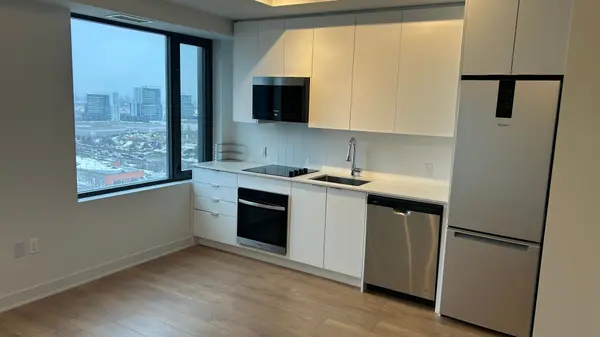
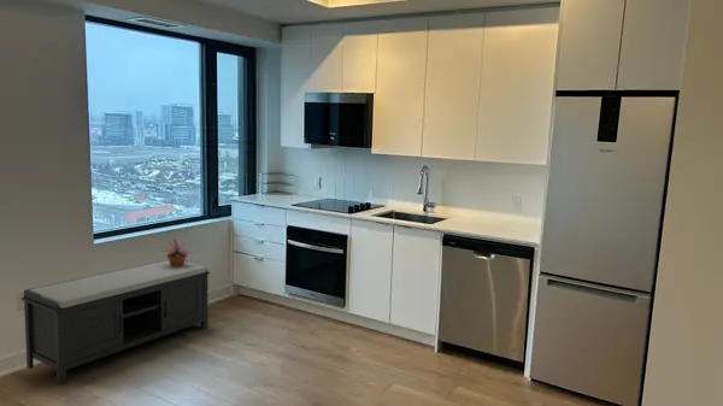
+ bench [20,259,211,384]
+ potted plant [160,237,196,267]
